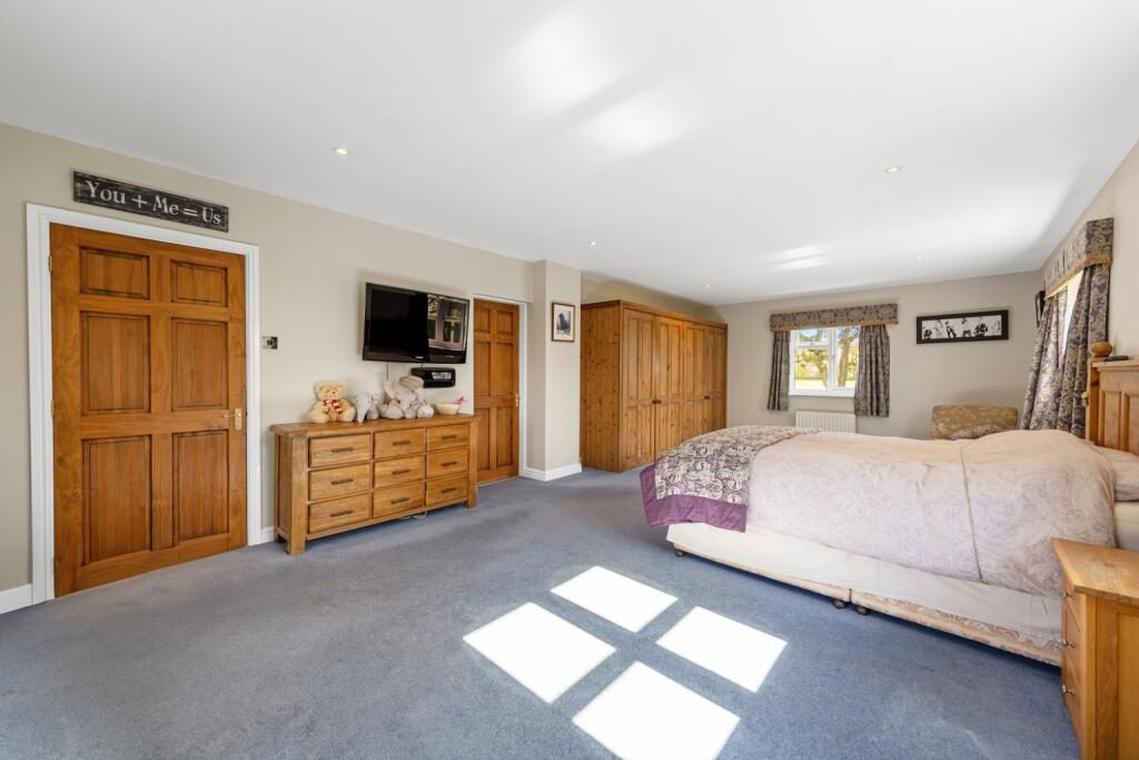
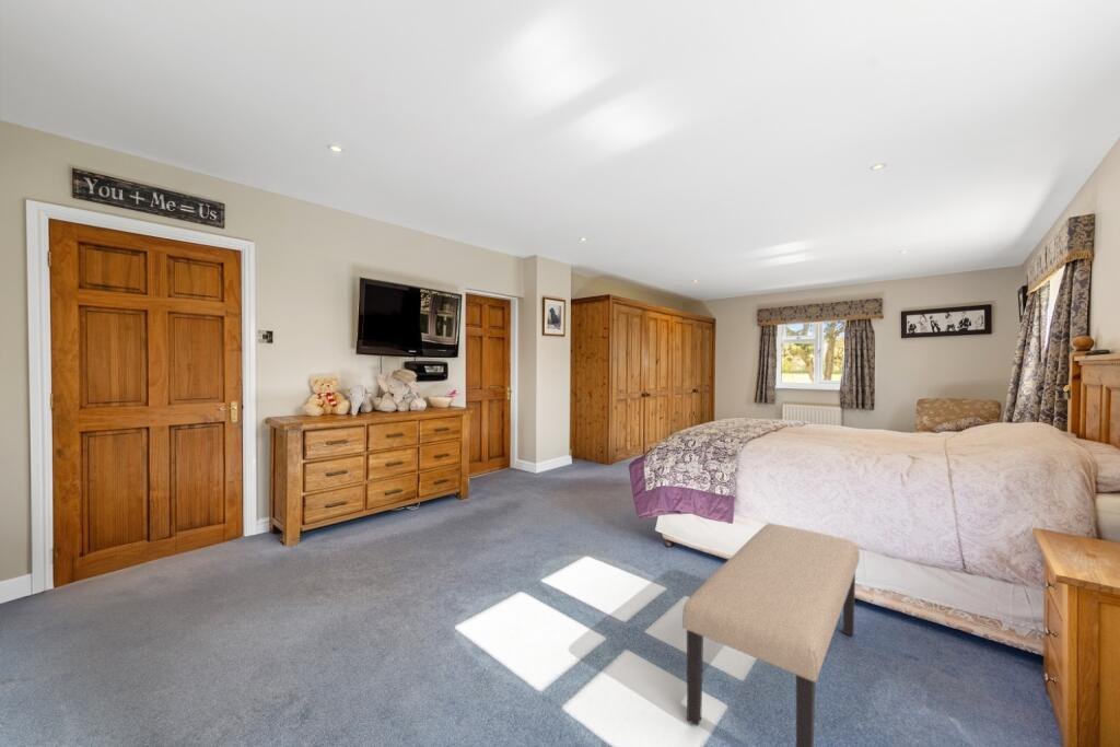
+ bench [681,523,861,747]
